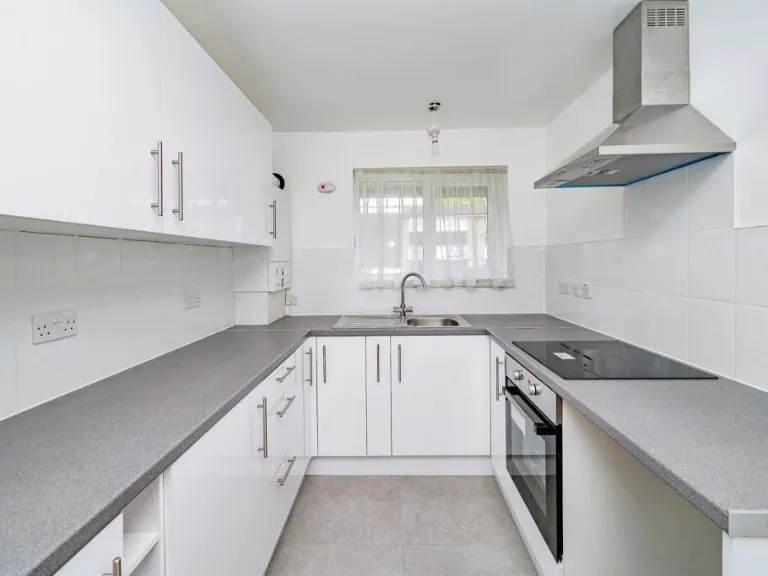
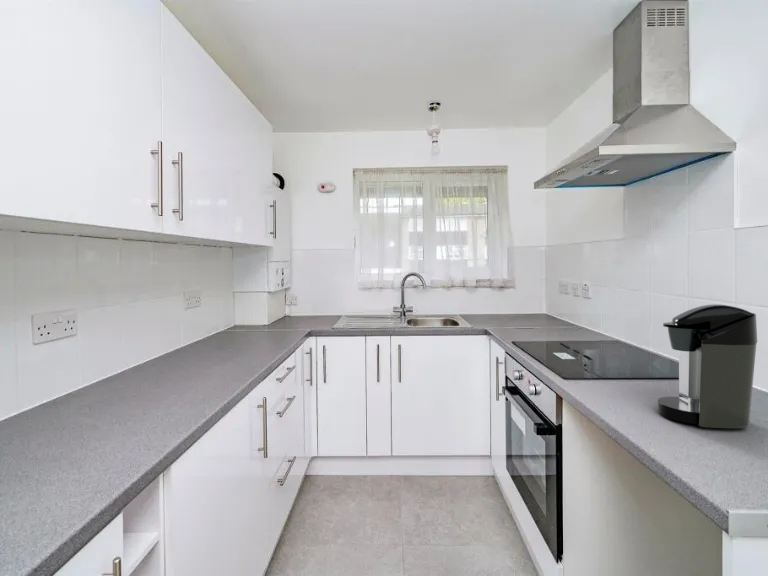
+ coffee maker [656,303,758,429]
